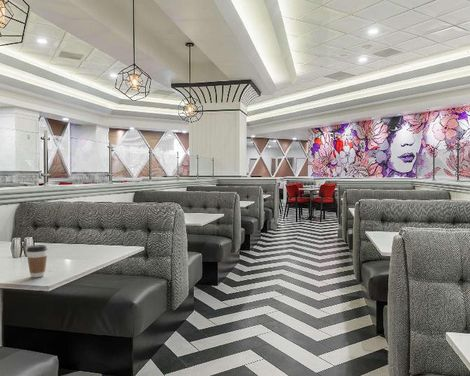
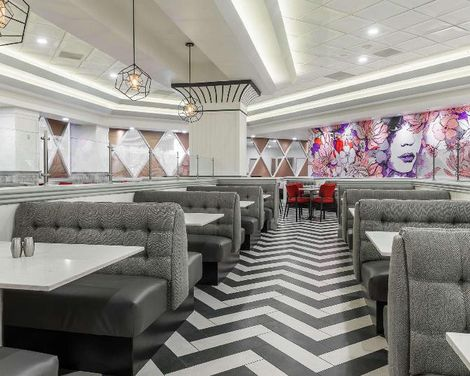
- coffee cup [26,244,48,278]
